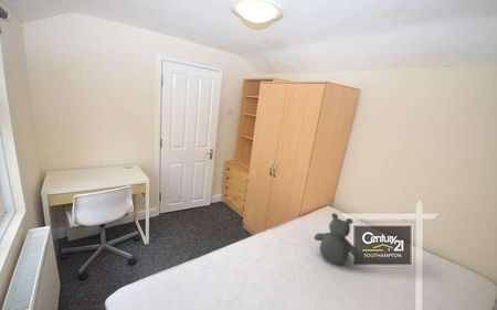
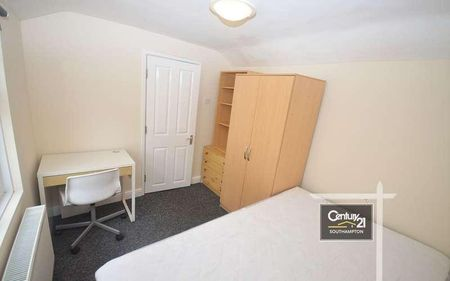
- teddy bear [313,212,359,266]
